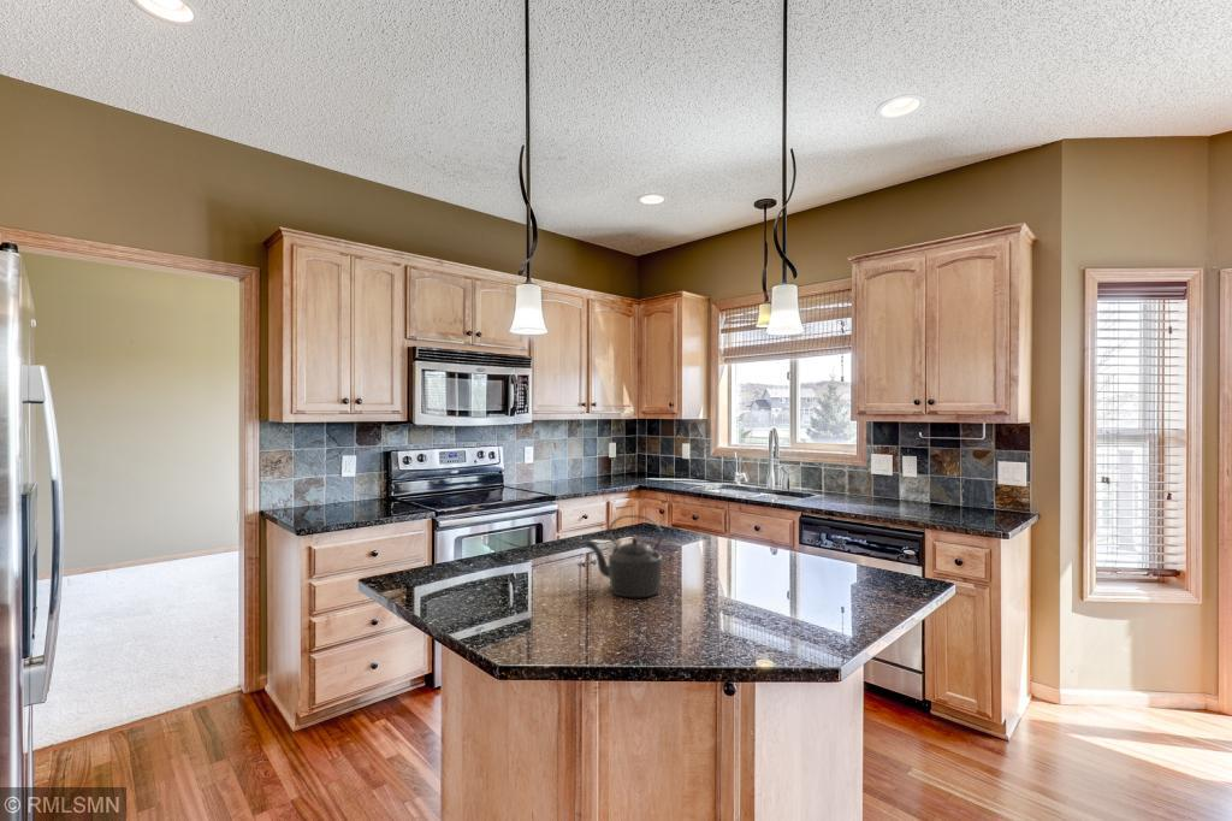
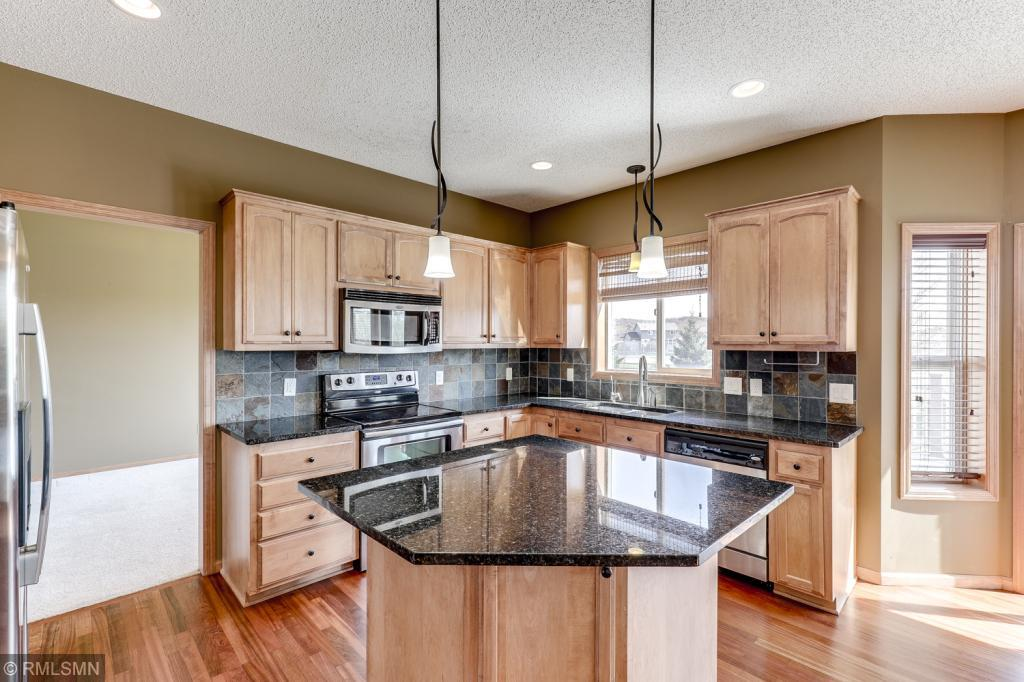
- kettle [584,514,664,598]
